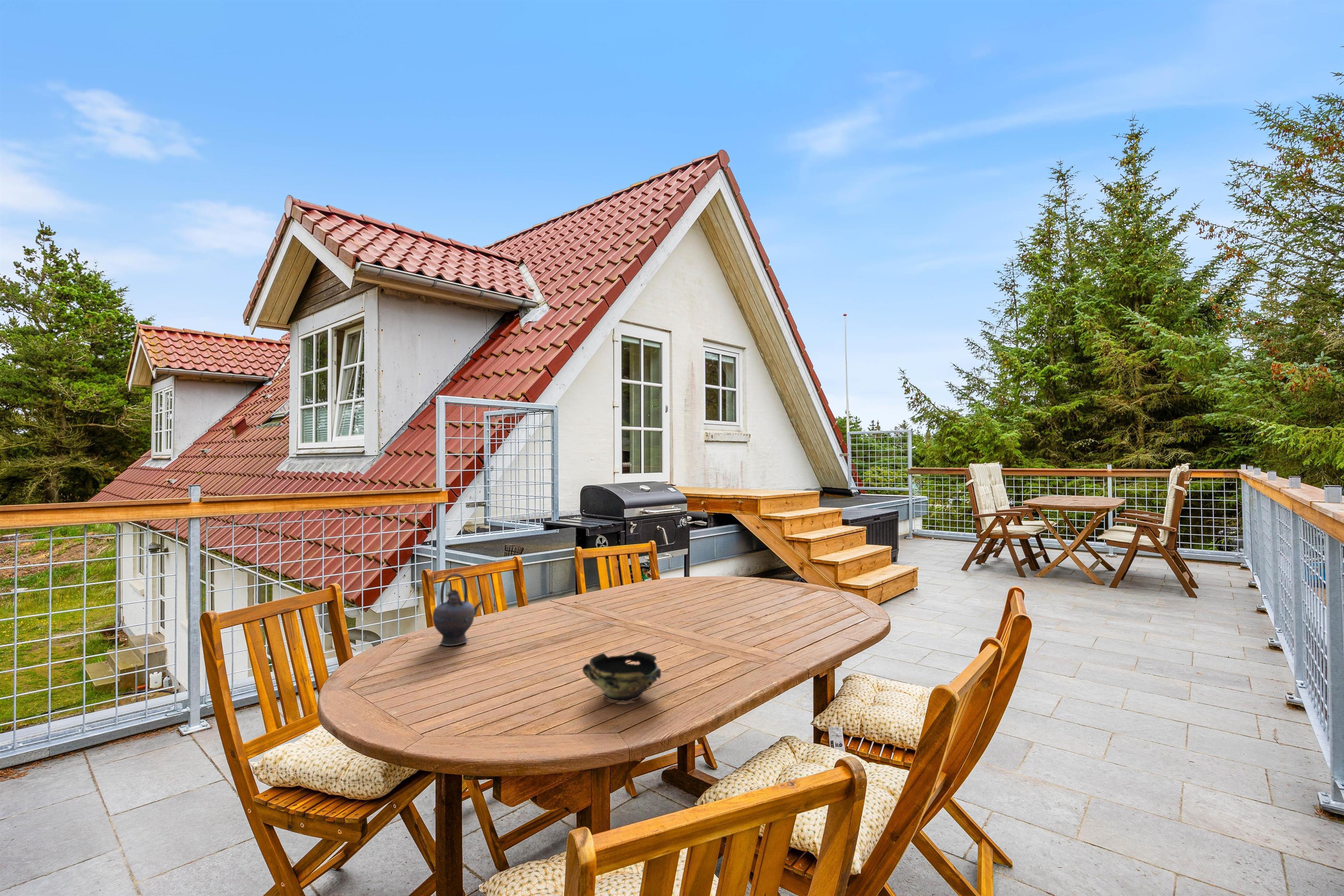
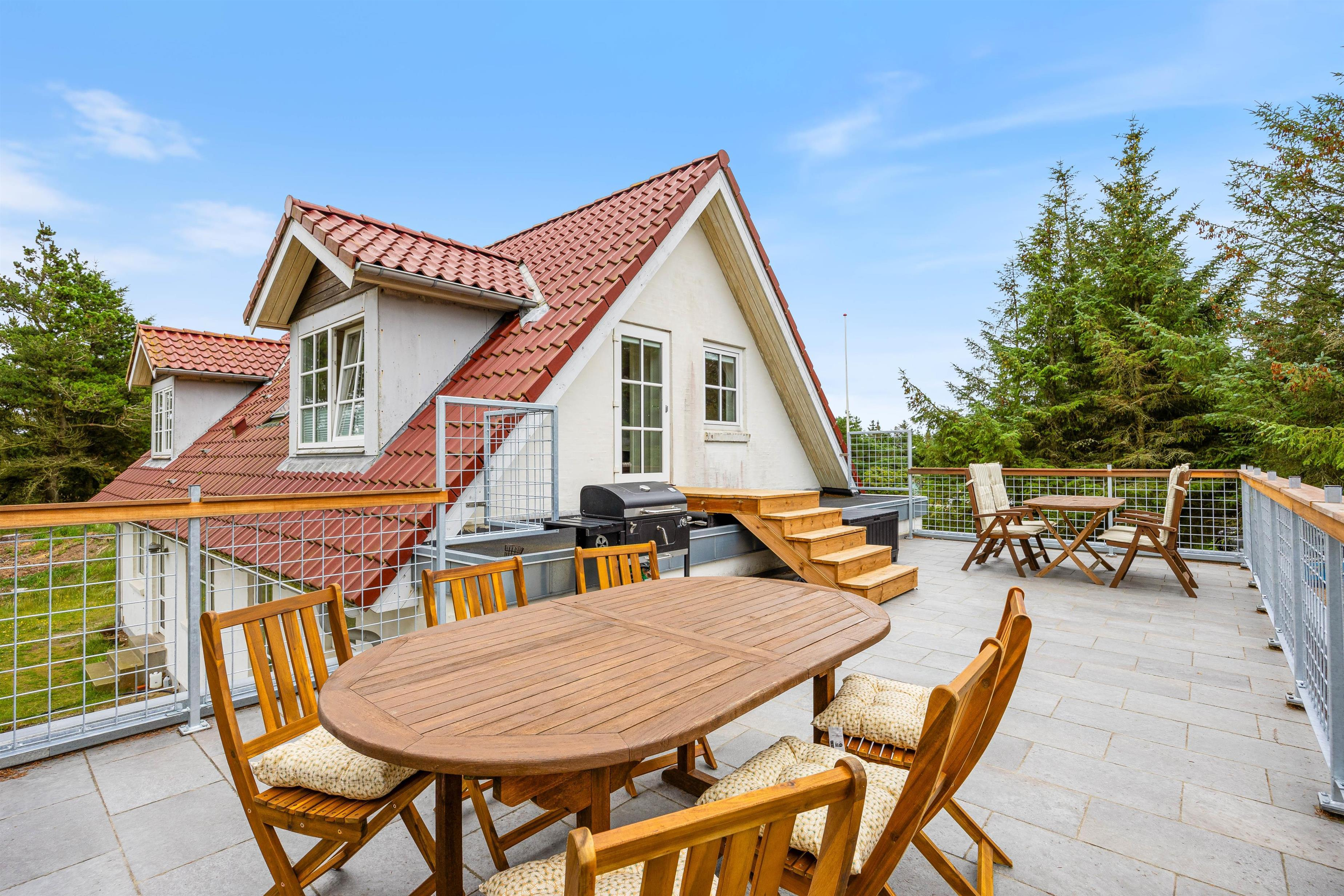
- teapot [432,573,484,646]
- bowl [582,651,662,703]
